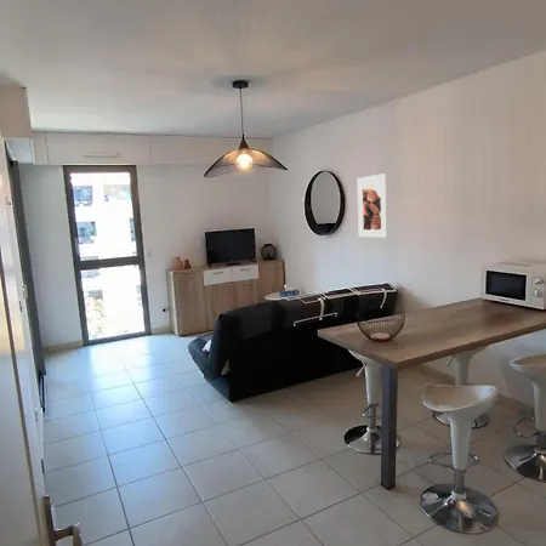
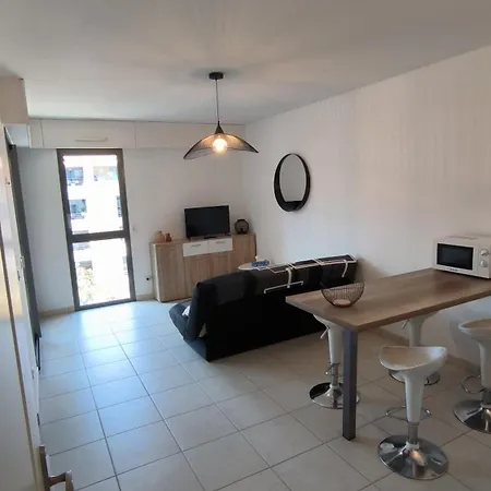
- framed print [357,172,389,238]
